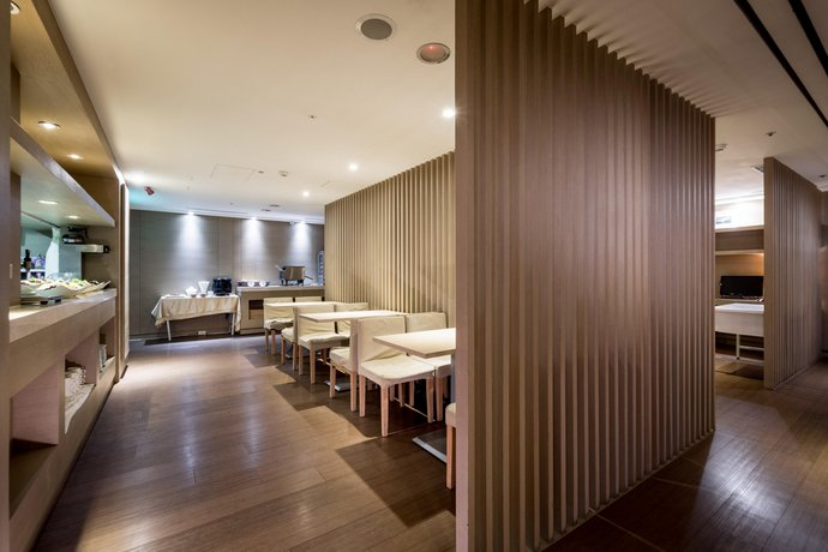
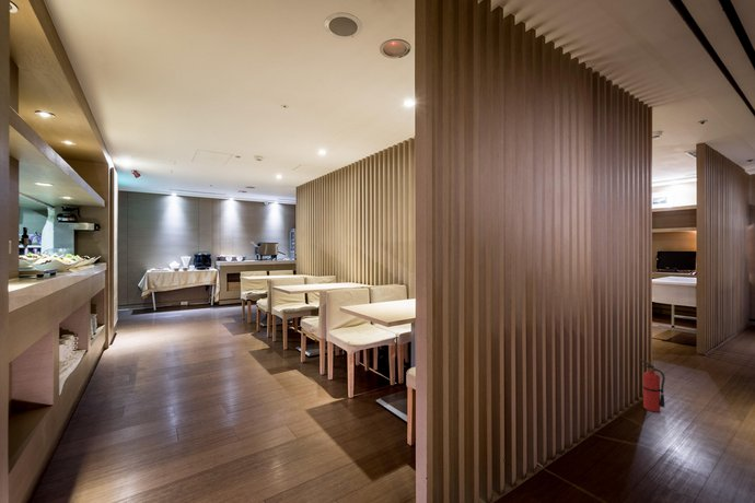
+ fire extinguisher [639,358,666,413]
